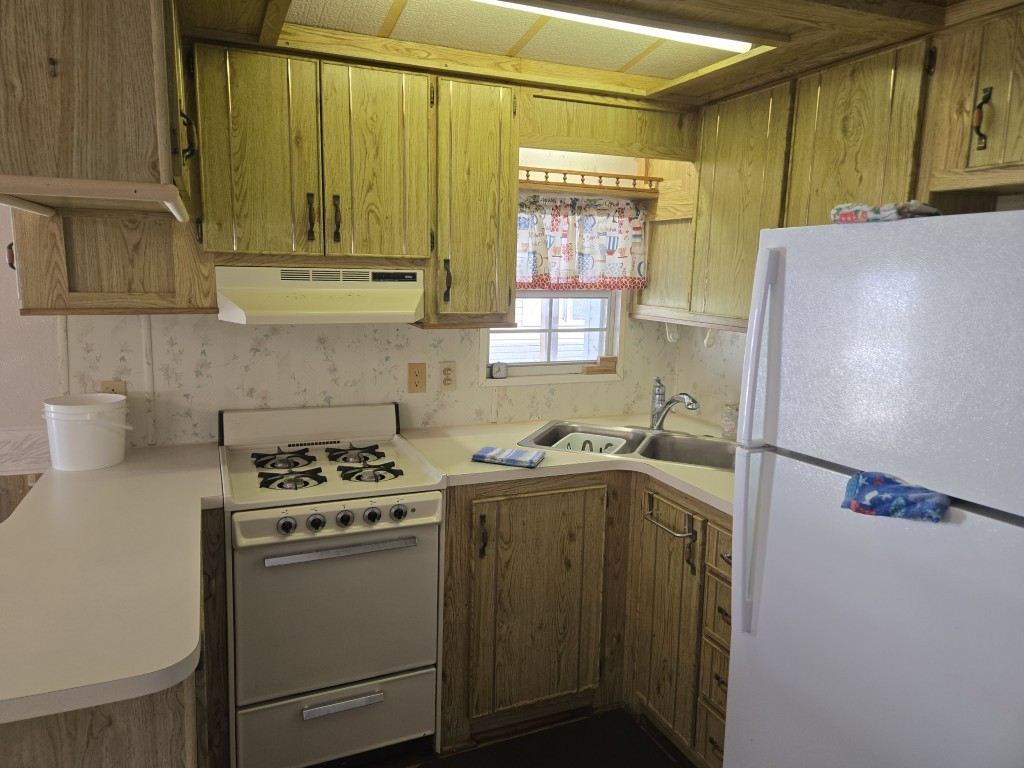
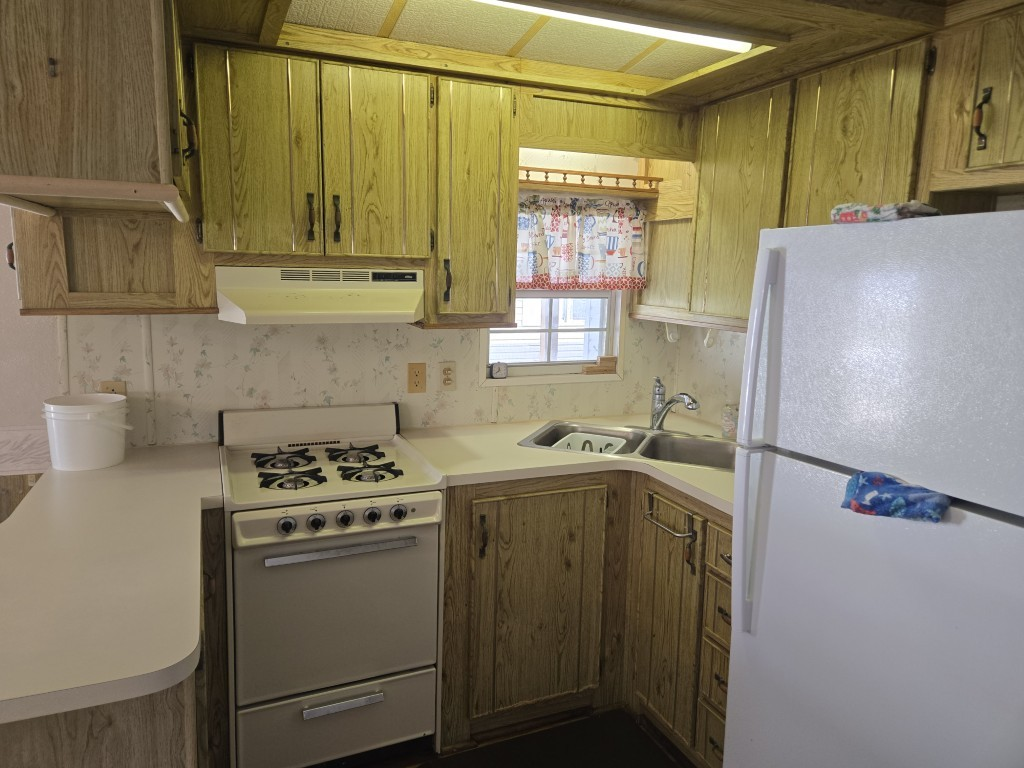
- dish towel [470,446,547,468]
